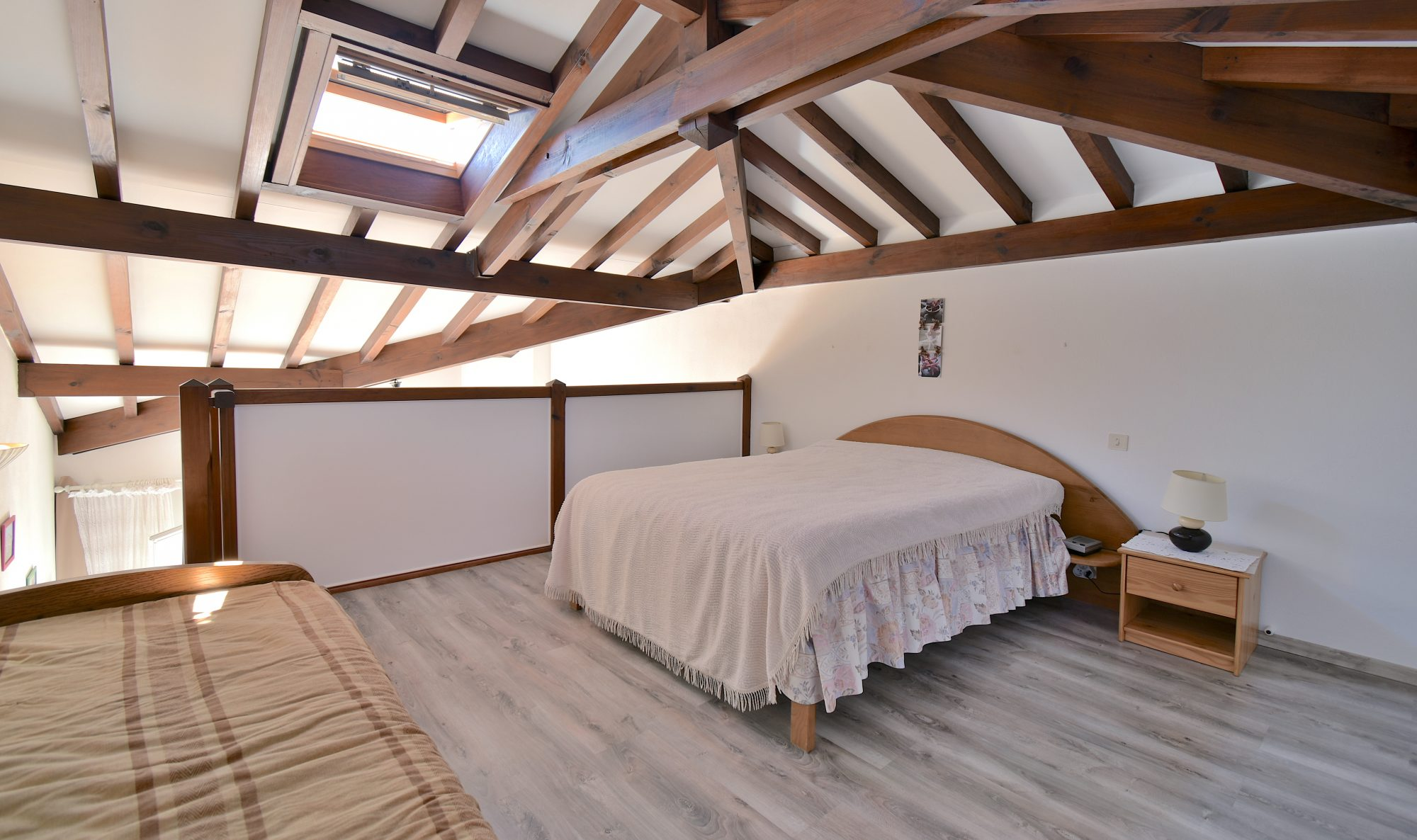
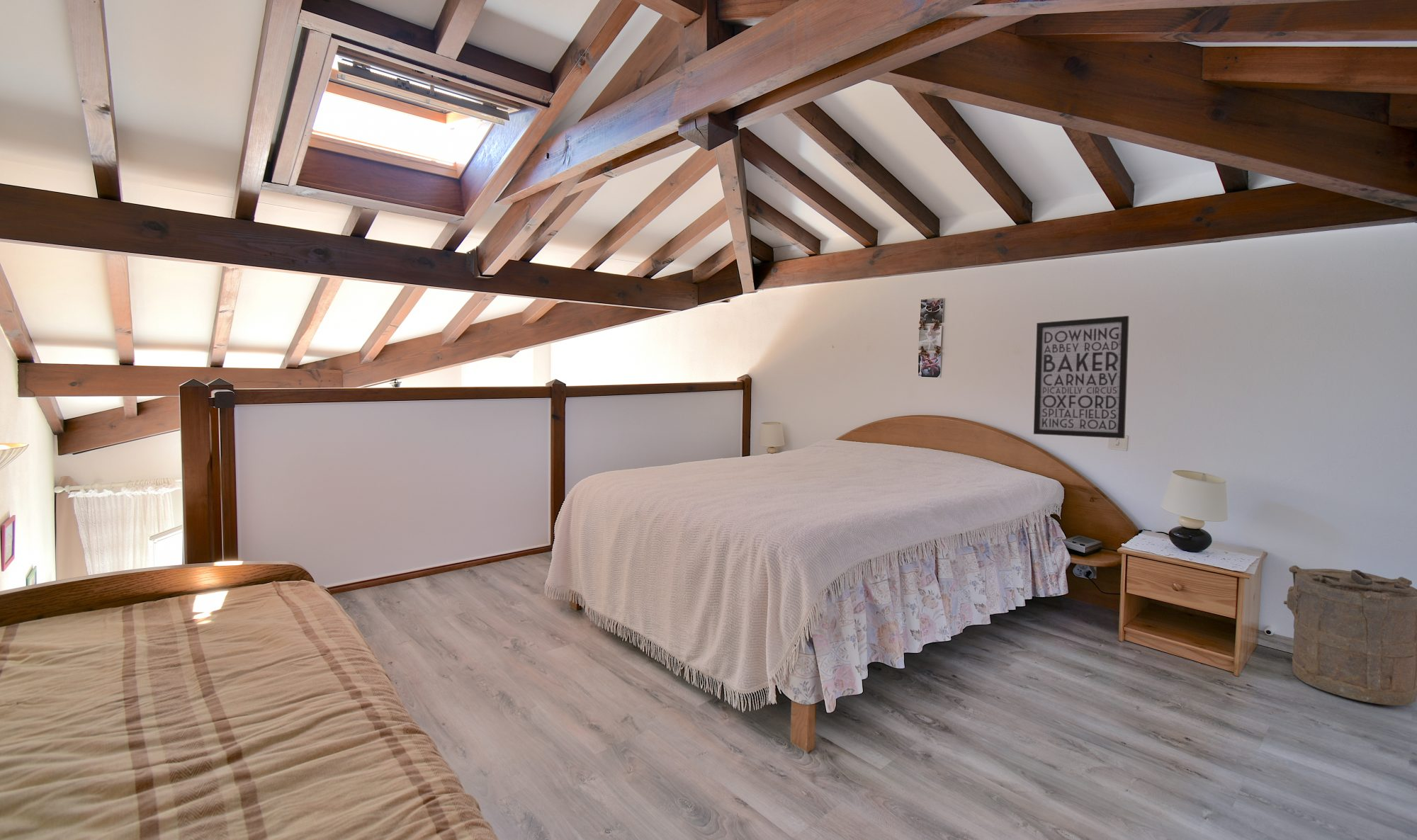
+ laundry hamper [1283,564,1417,706]
+ wall art [1033,315,1130,439]
